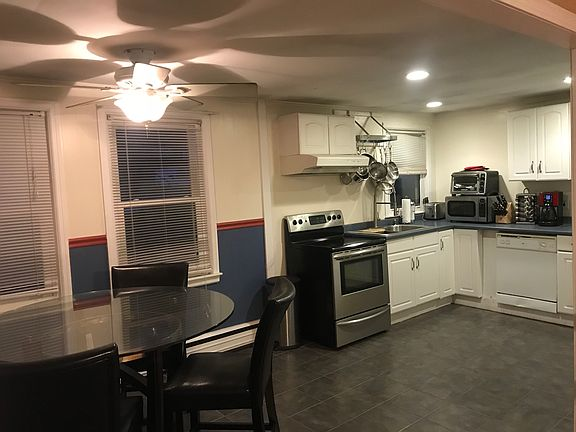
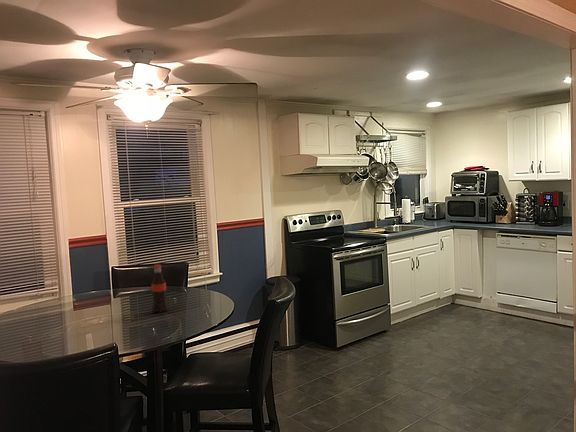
+ bottle [150,264,169,313]
